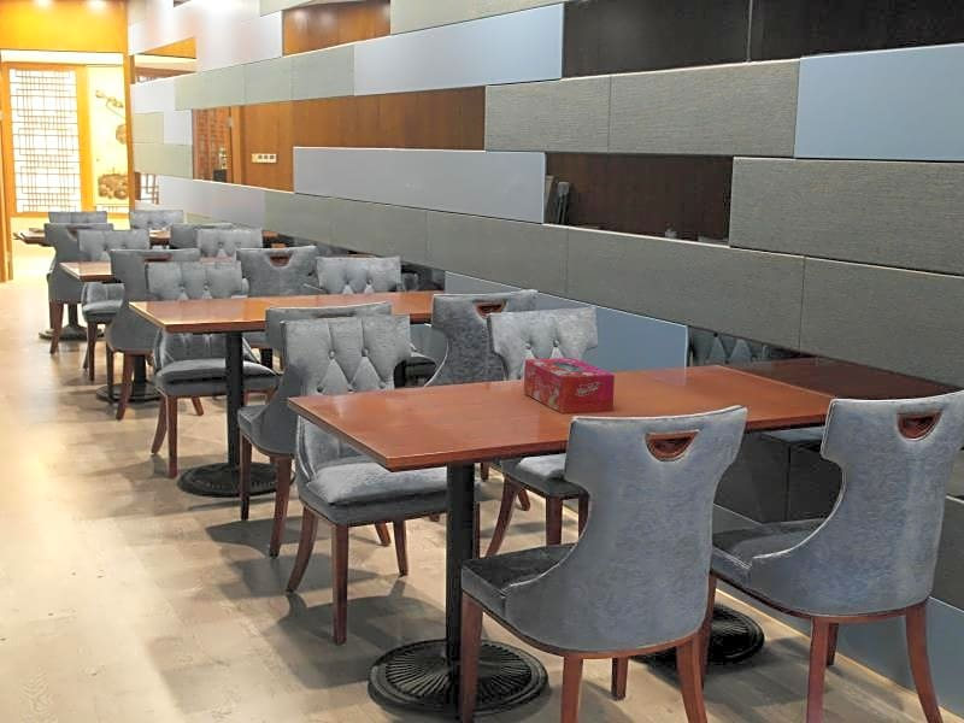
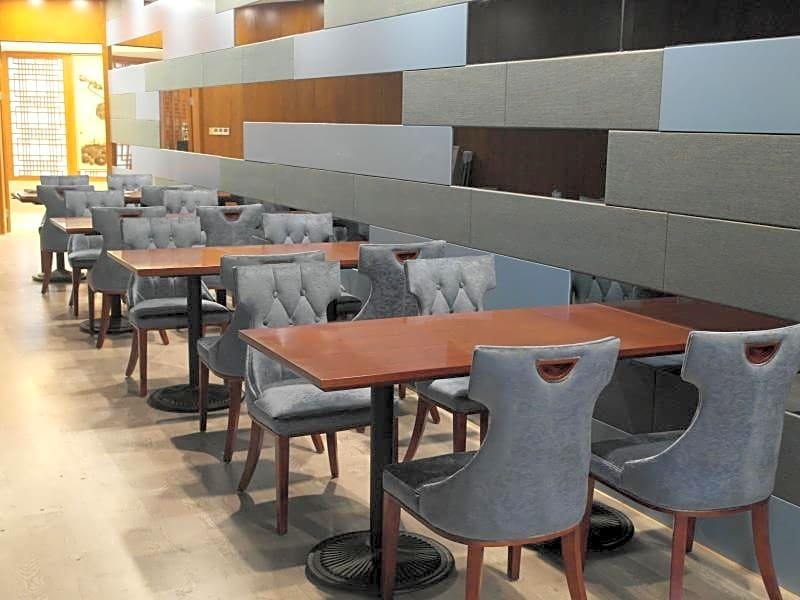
- tissue box [523,357,616,415]
